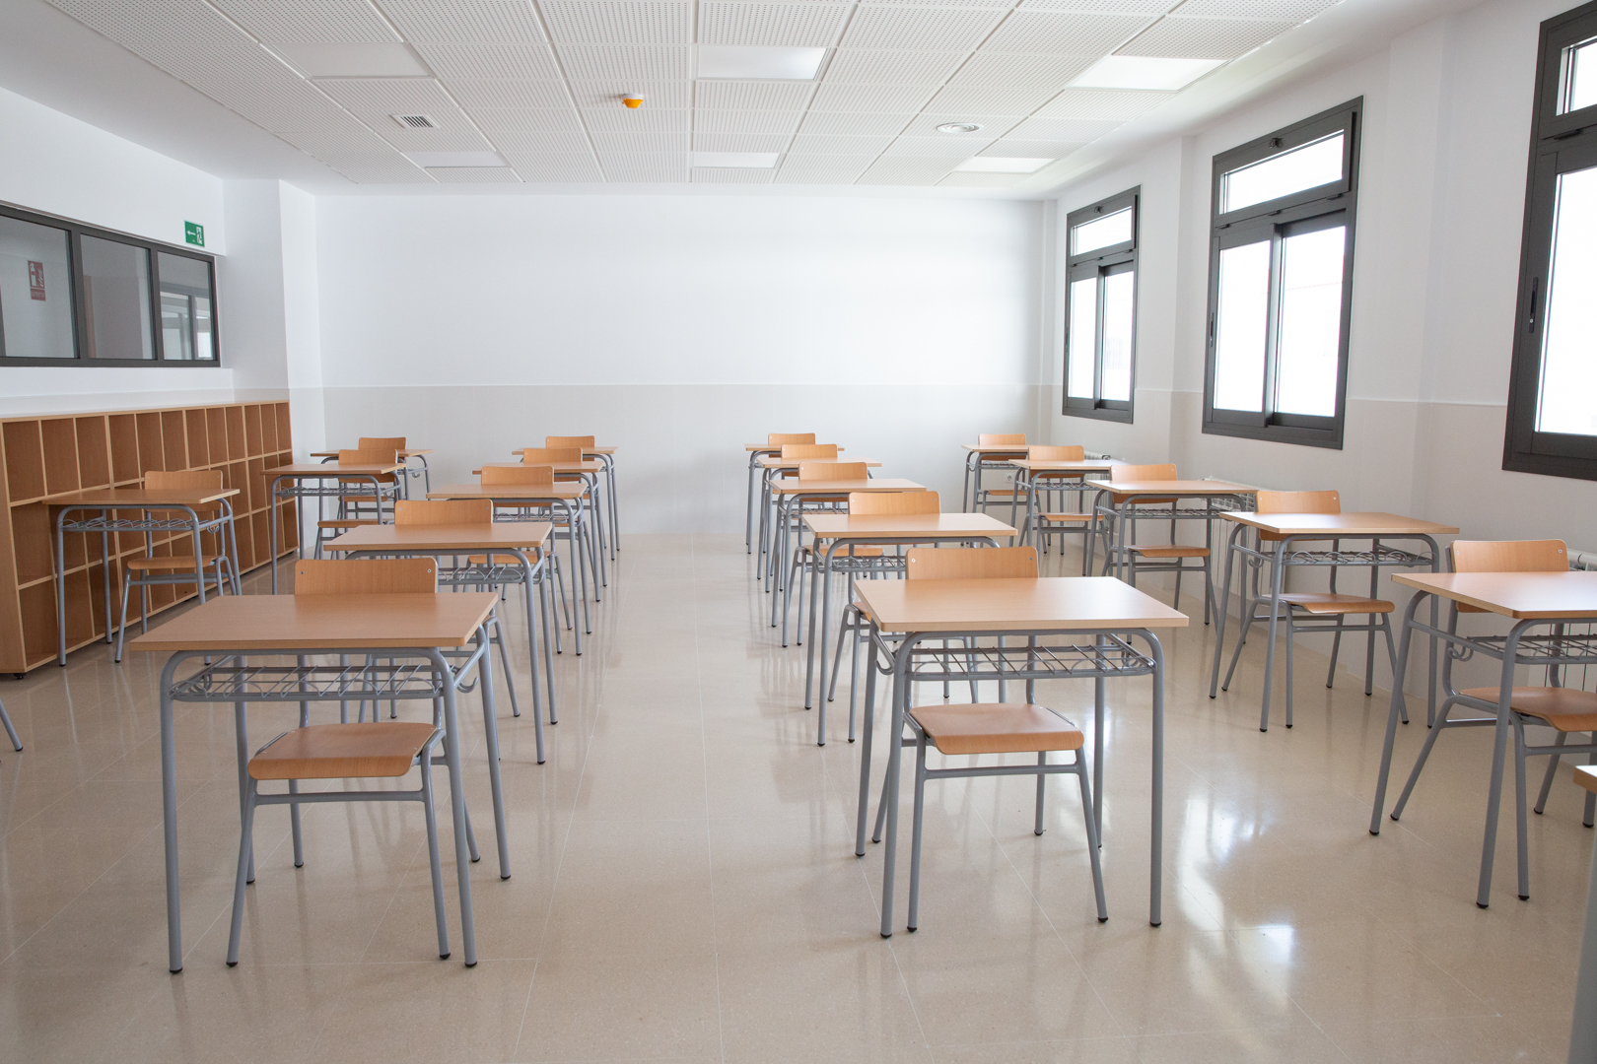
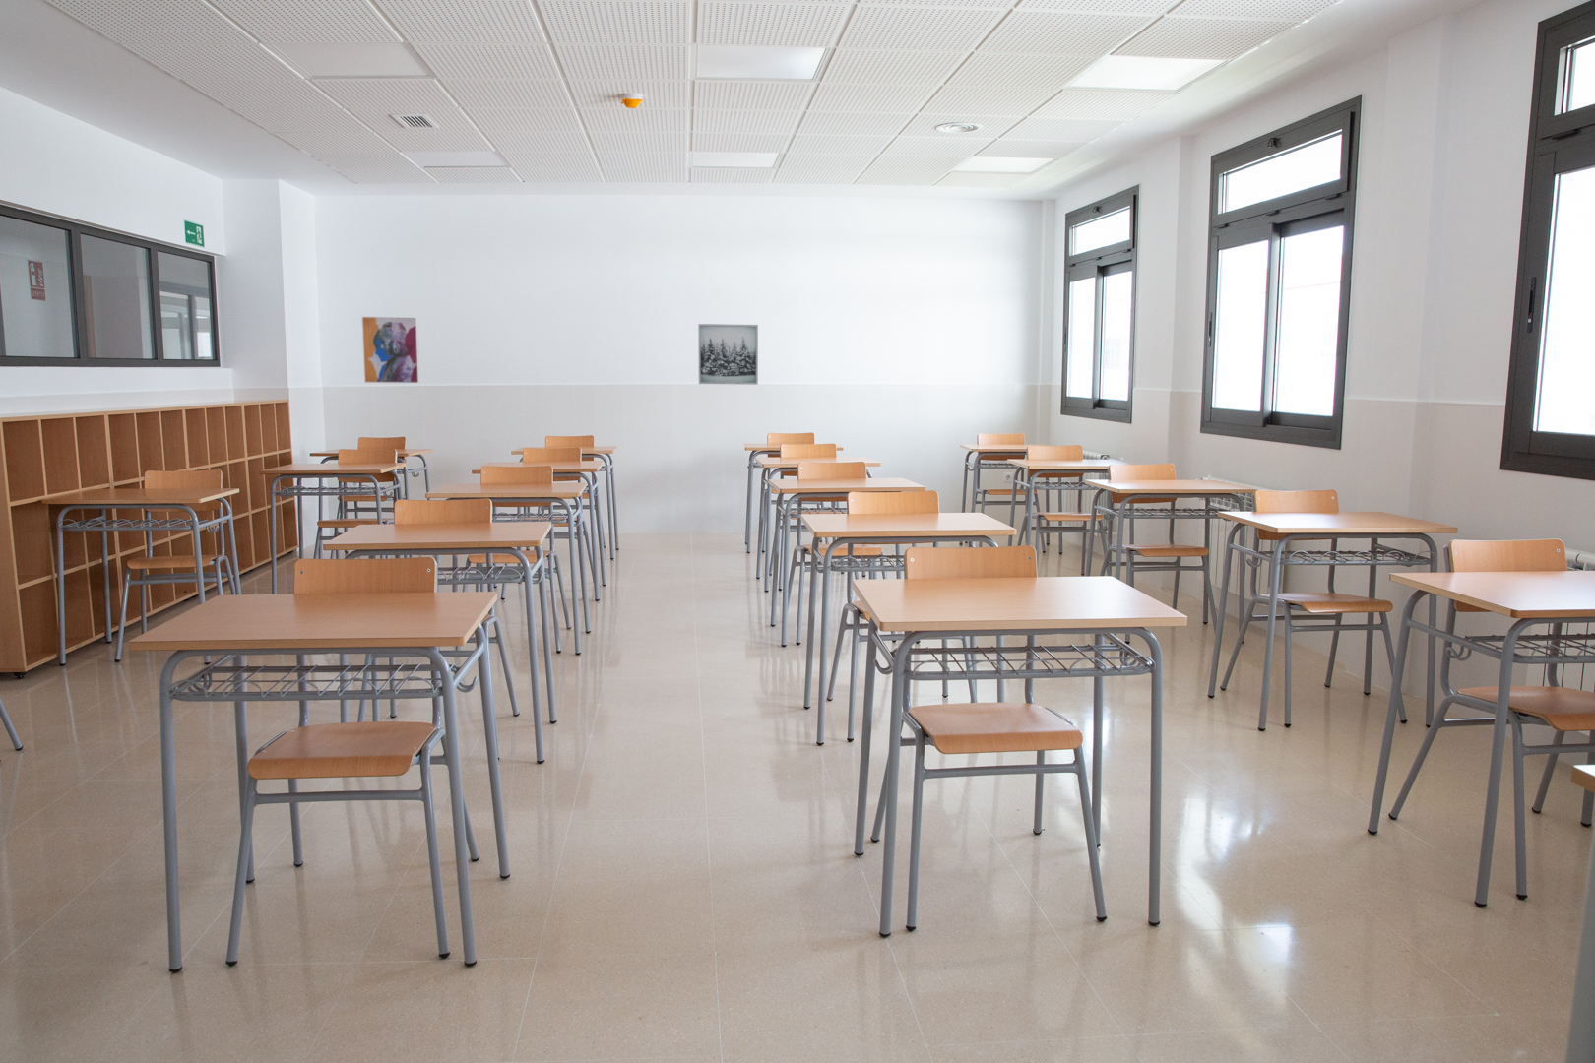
+ wall art [698,323,760,386]
+ wall art [361,314,421,384]
